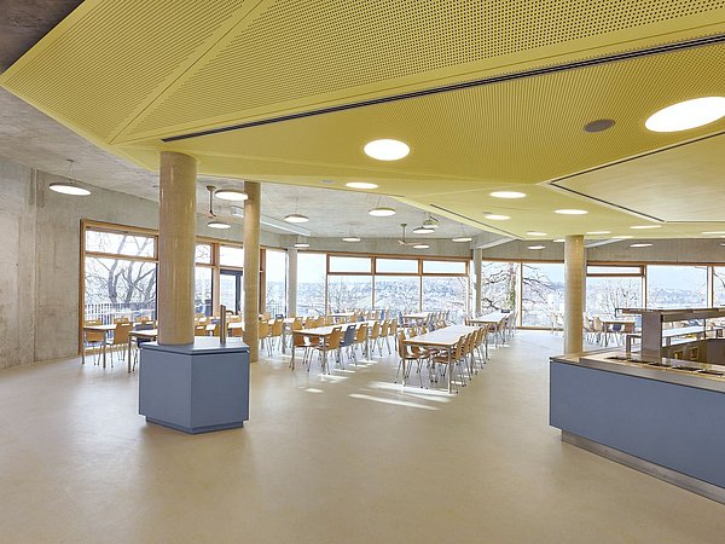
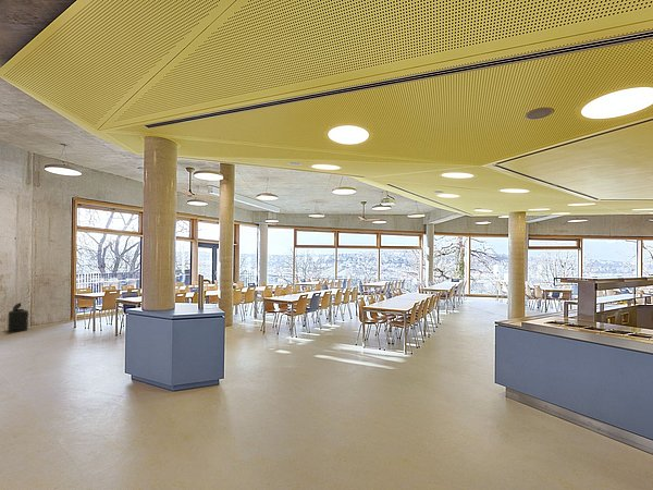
+ trash can [7,302,29,333]
